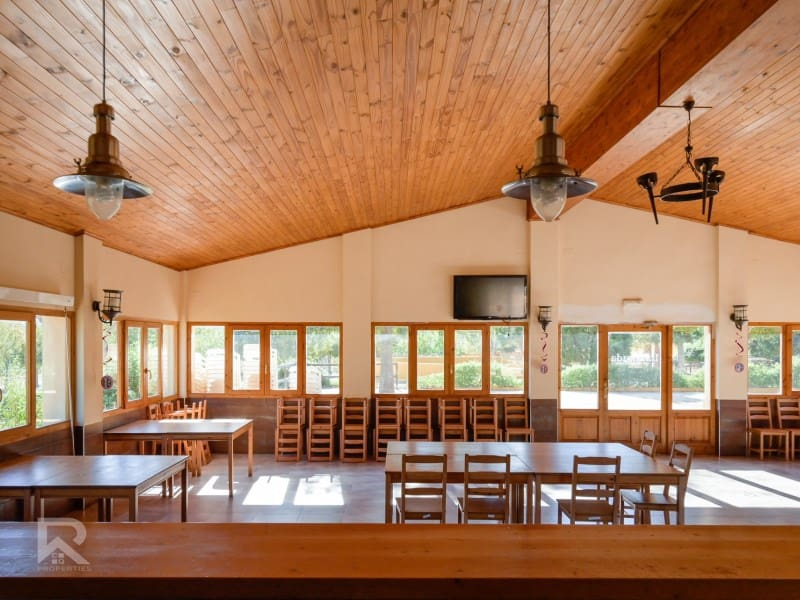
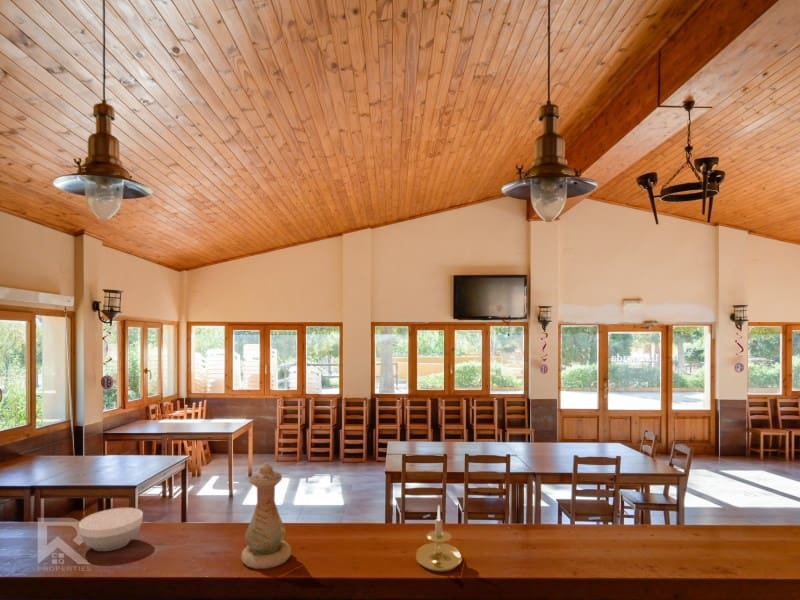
+ candle holder [415,504,463,573]
+ bowl [78,507,144,552]
+ vase [240,462,292,570]
